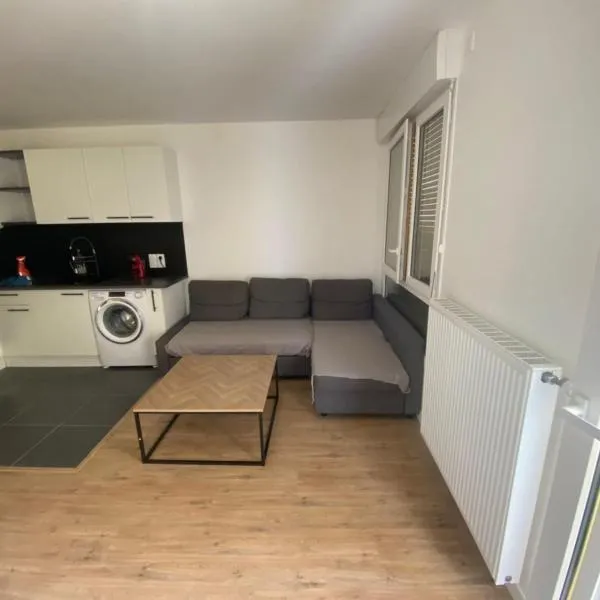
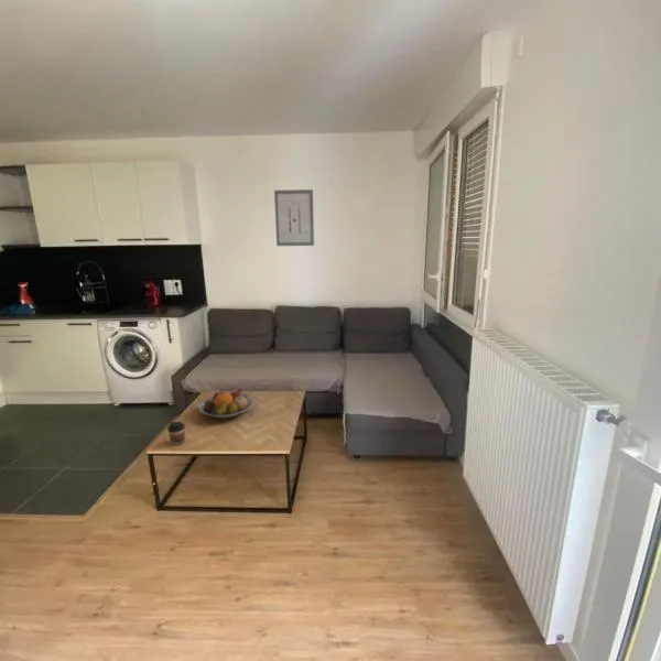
+ fruit bowl [197,388,256,419]
+ coffee cup [166,420,186,446]
+ wall art [273,188,315,247]
